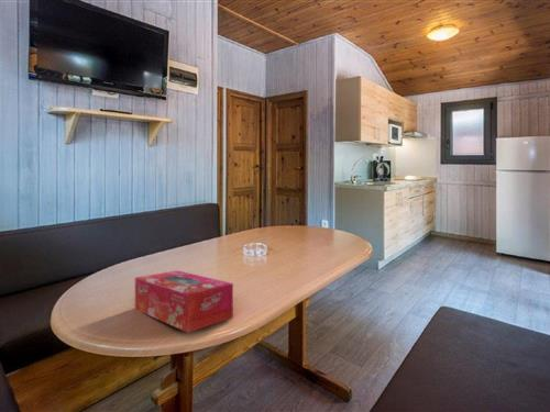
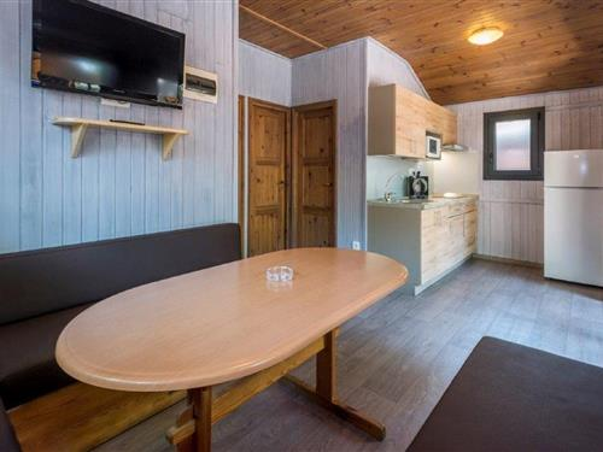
- tissue box [134,269,234,334]
